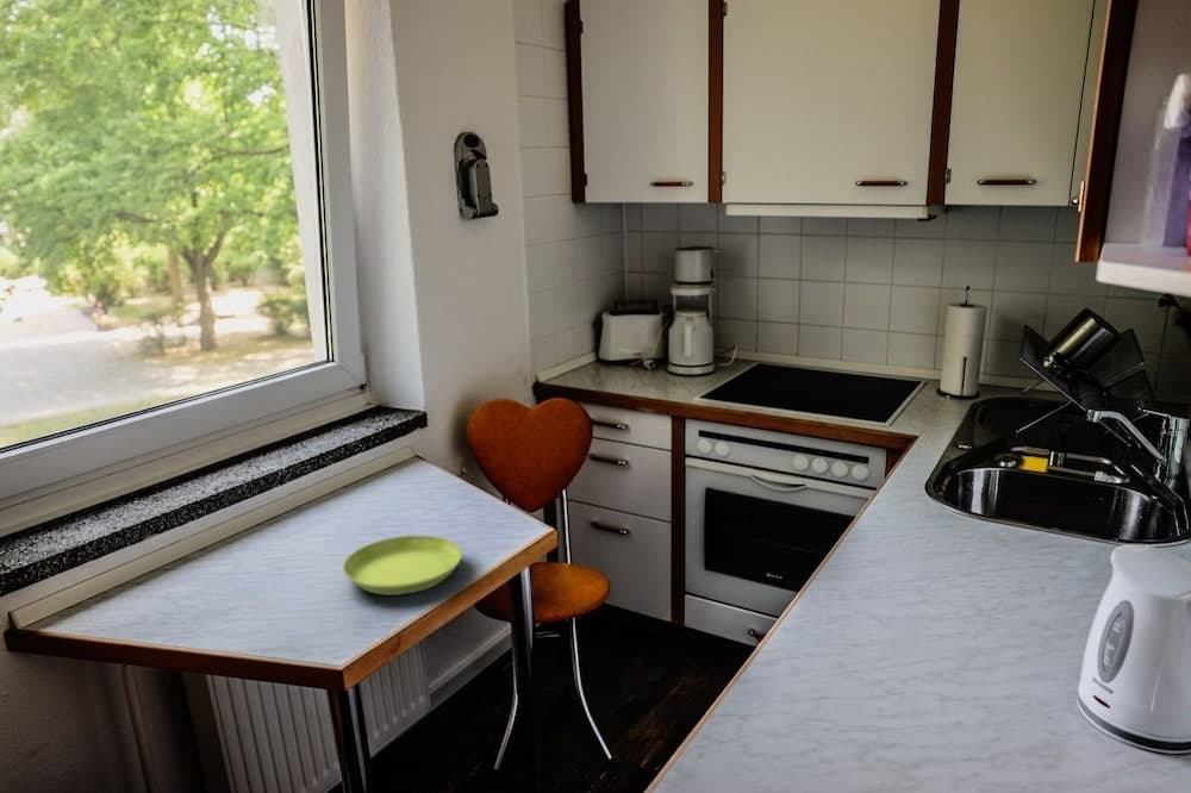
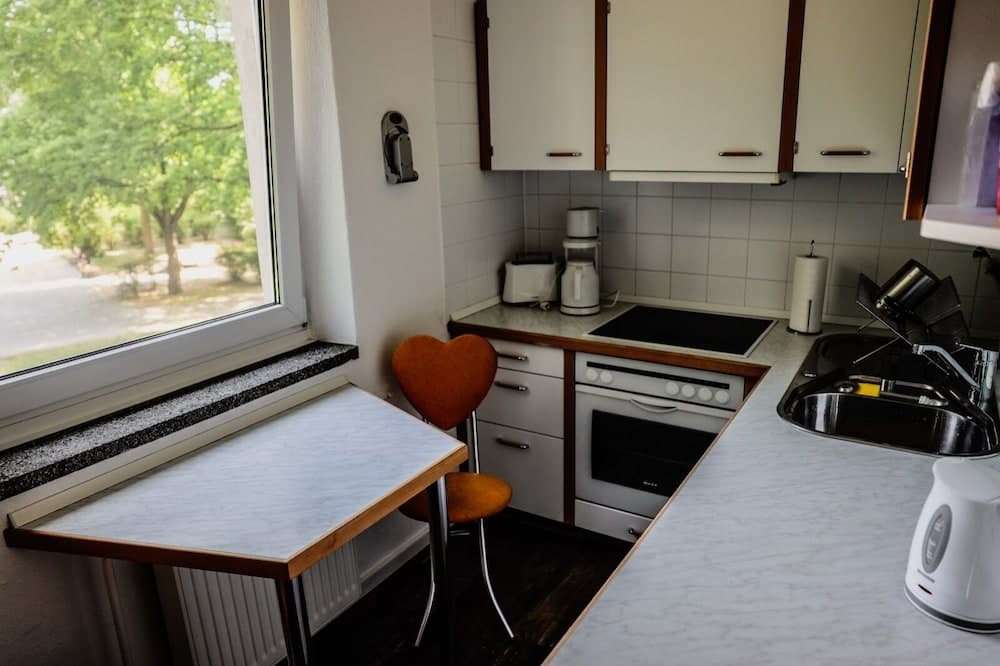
- saucer [342,533,463,597]
